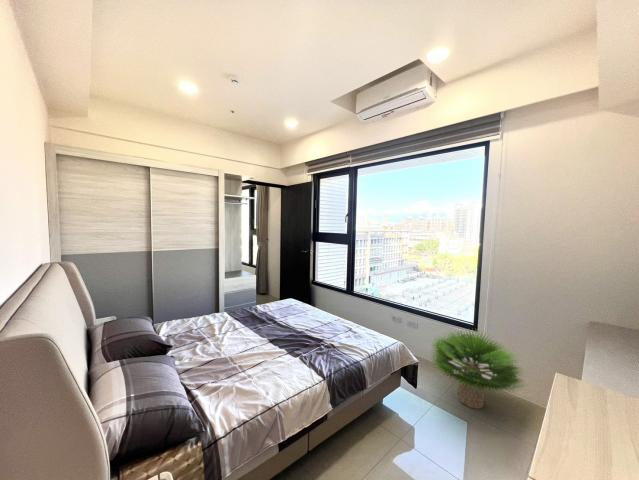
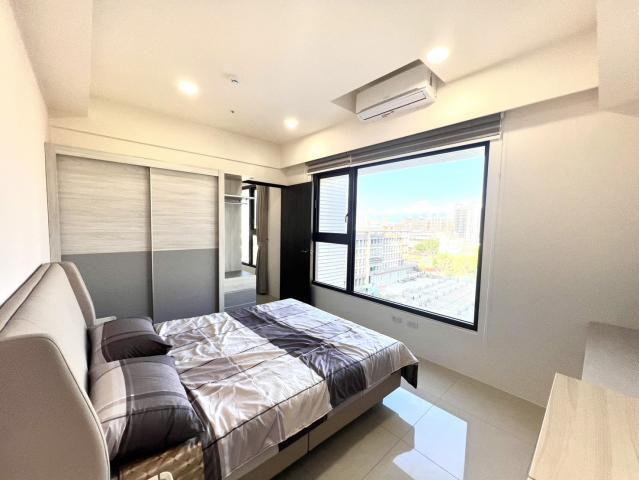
- potted plant [427,328,527,410]
